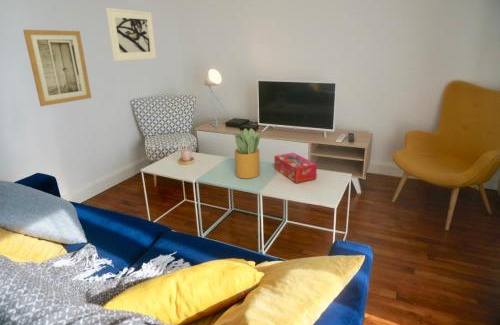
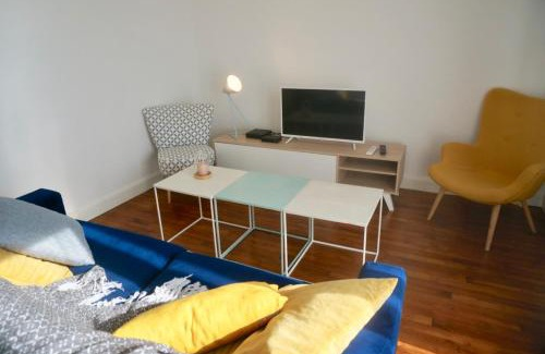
- potted plant [234,127,262,179]
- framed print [105,7,157,62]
- tissue box [273,152,318,184]
- wall art [22,29,92,107]
